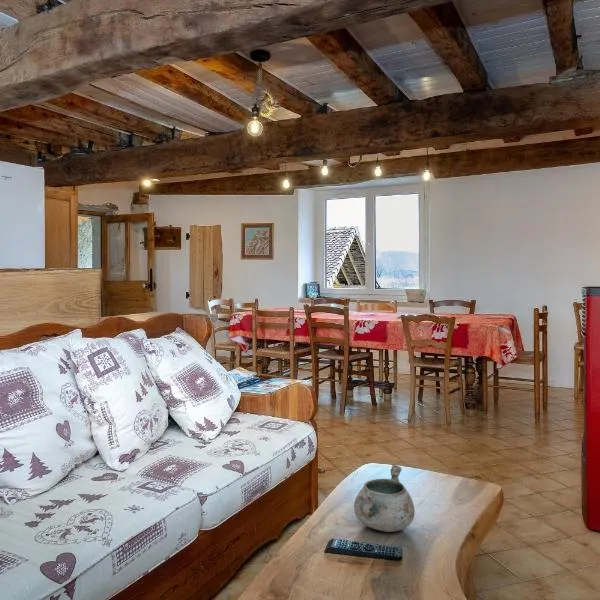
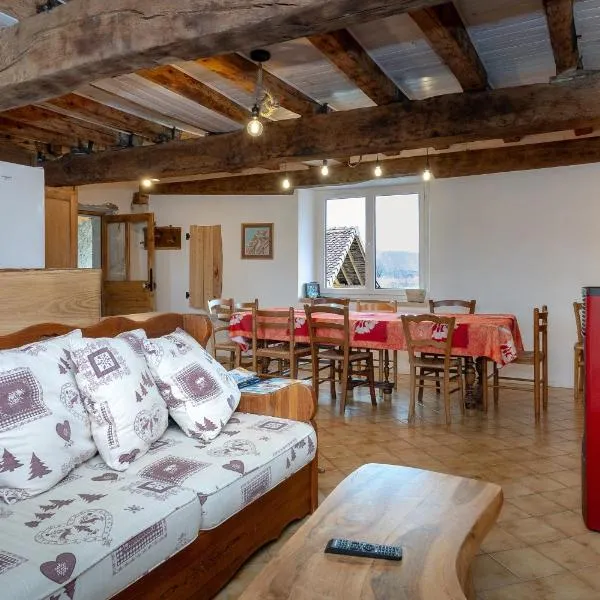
- decorative bowl [353,464,415,533]
